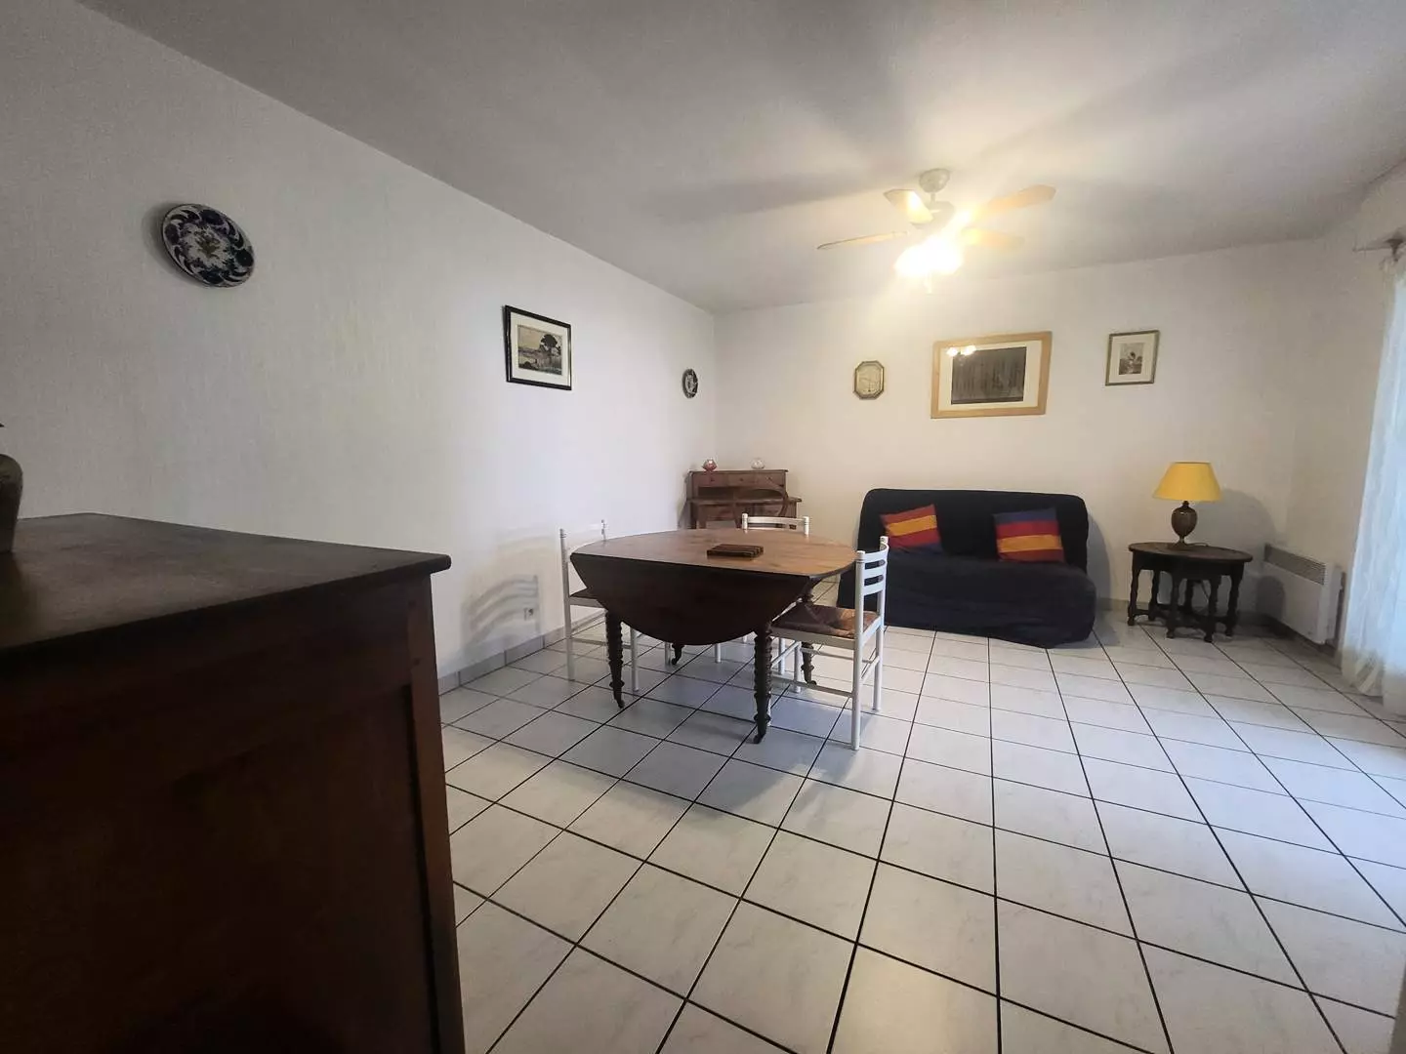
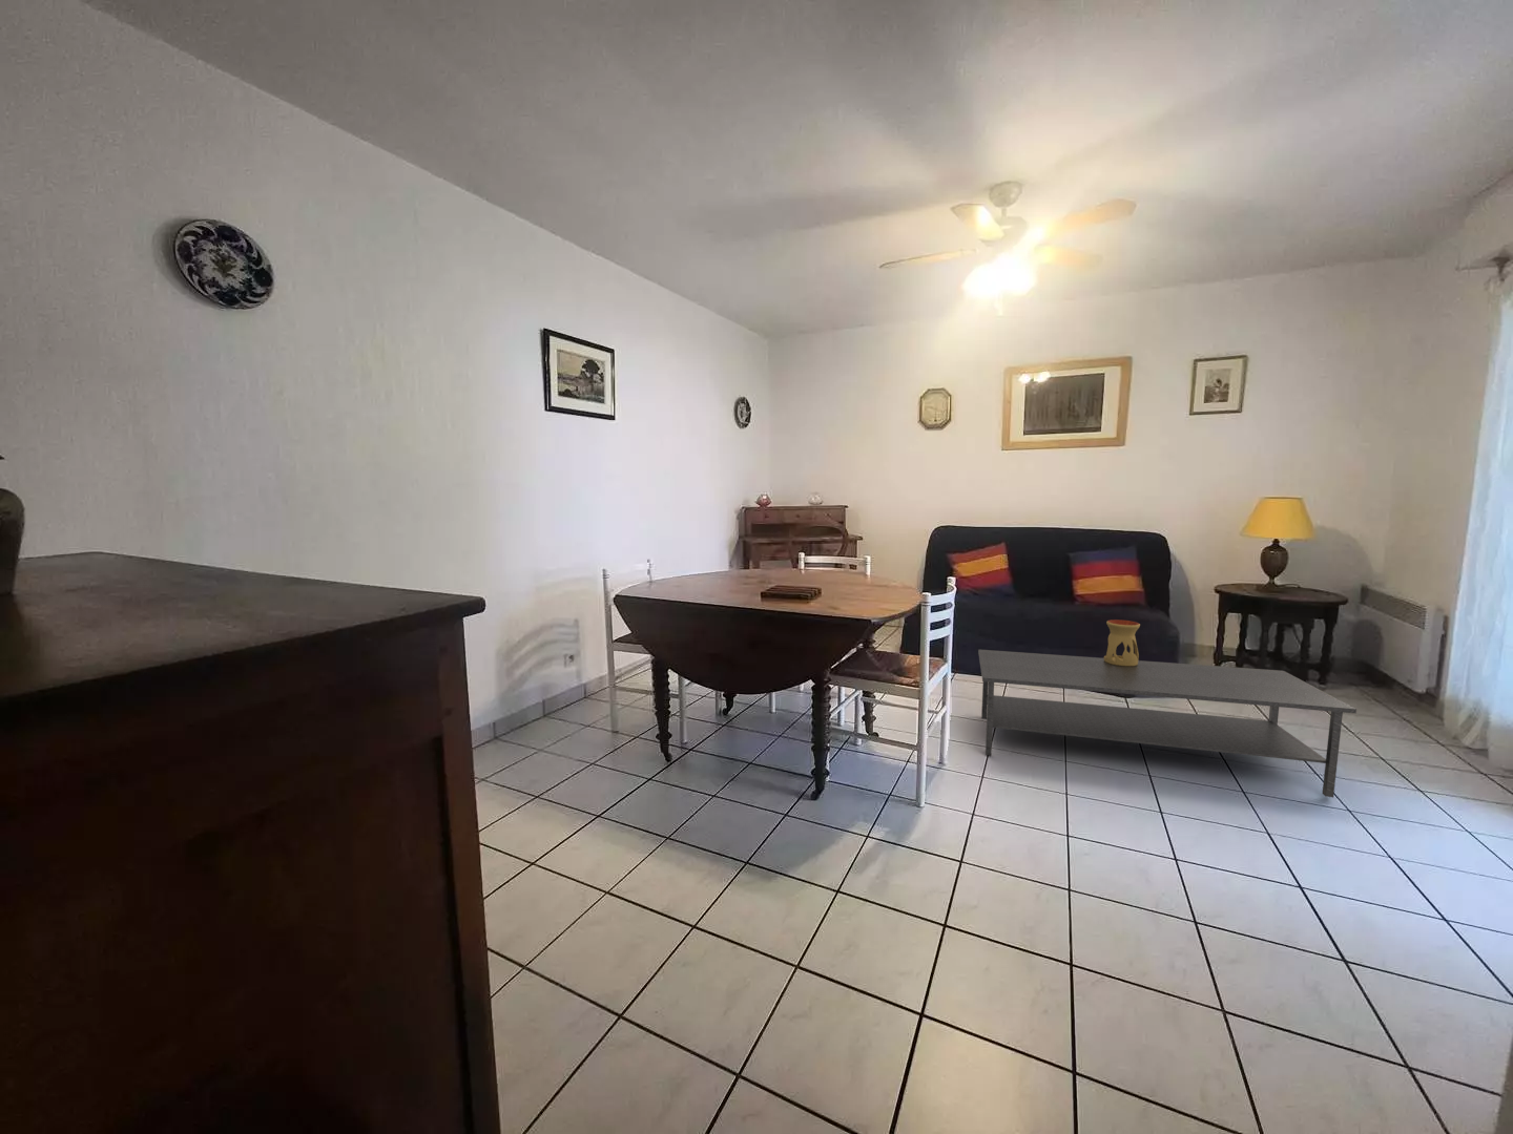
+ oil burner [1103,618,1141,667]
+ coffee table [977,649,1357,798]
